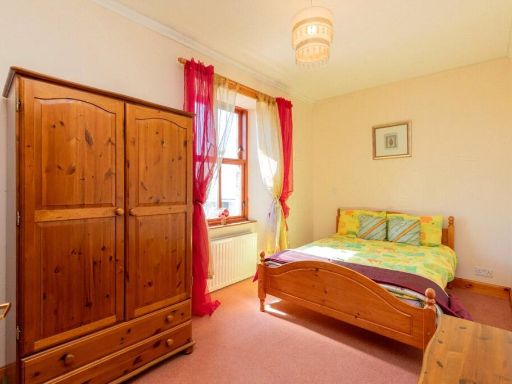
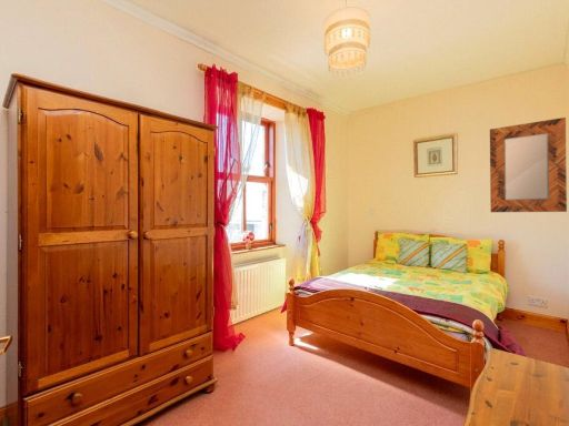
+ home mirror [489,116,568,213]
